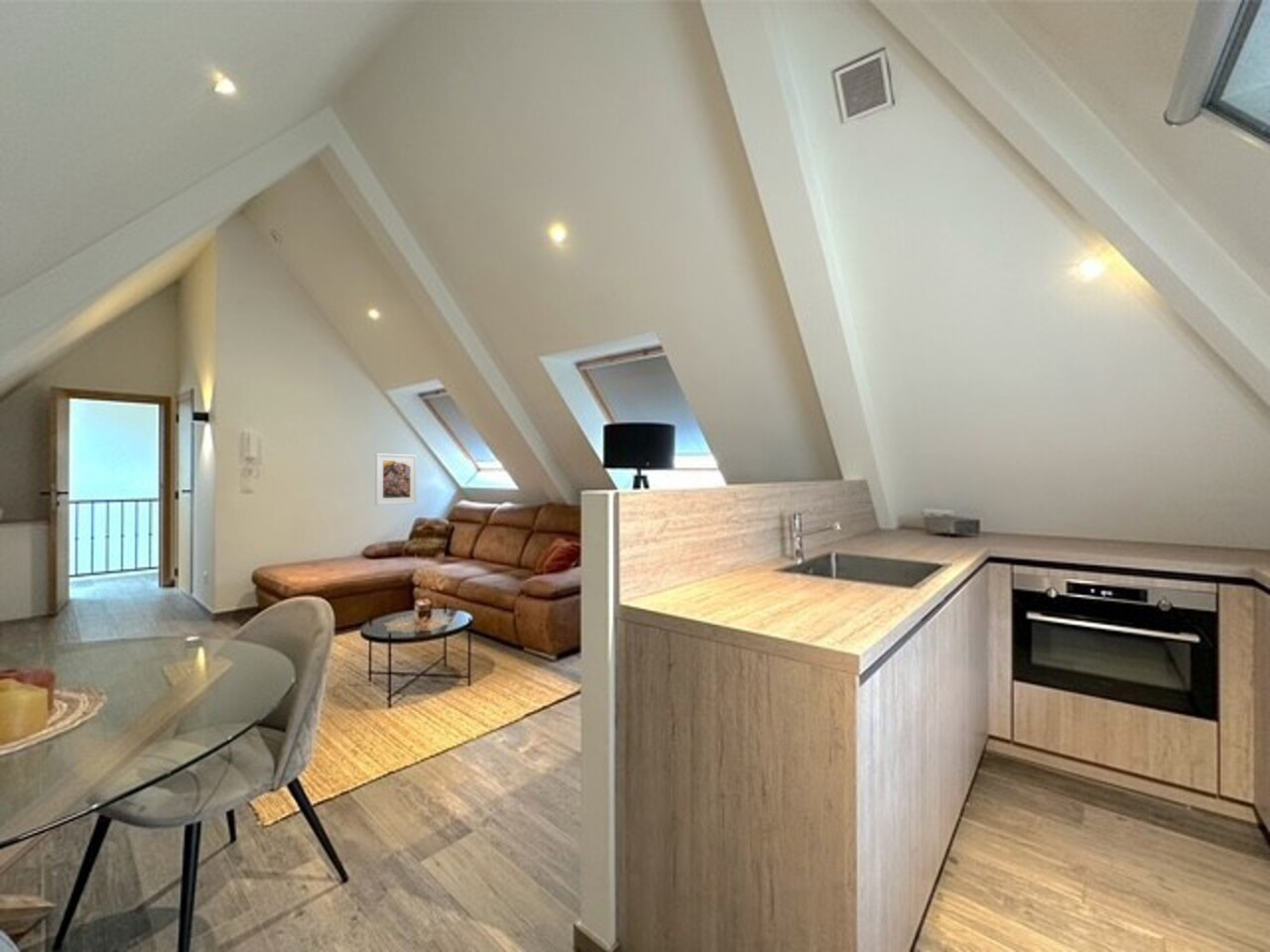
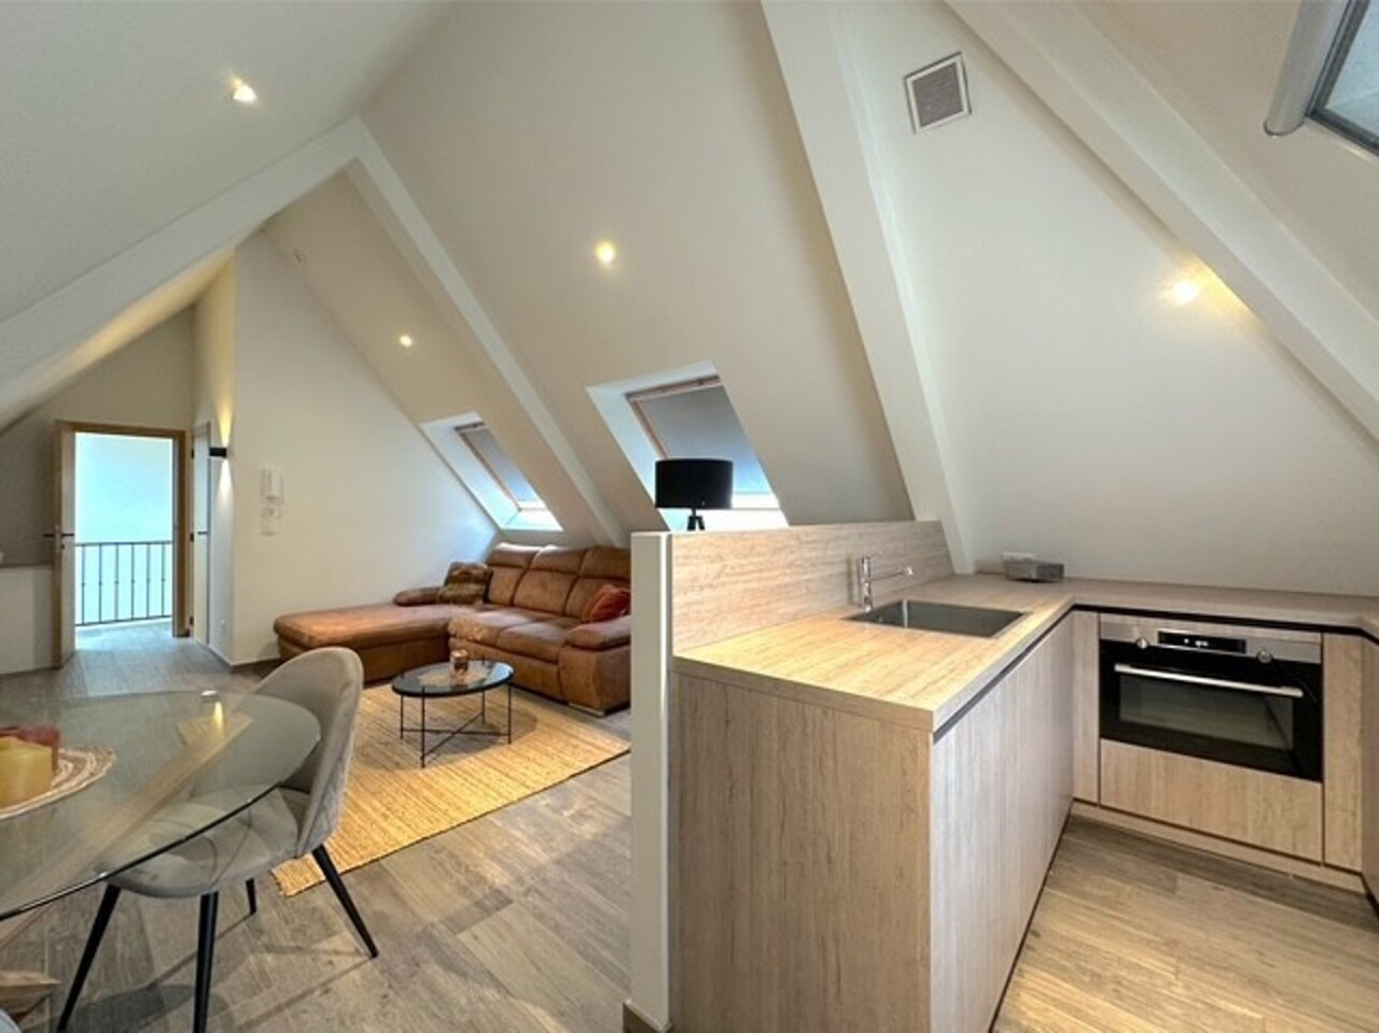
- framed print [374,452,418,506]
